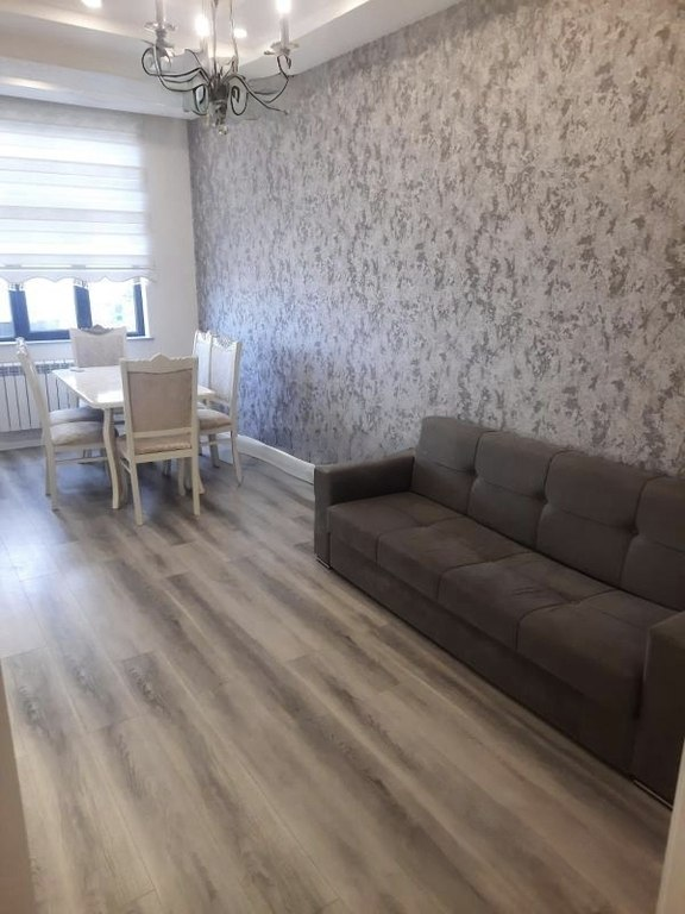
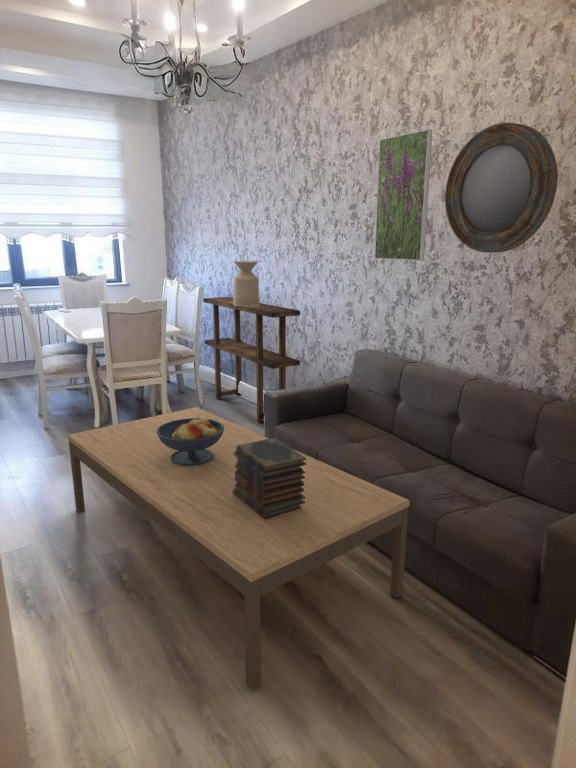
+ book stack [232,437,306,520]
+ console table [202,296,301,424]
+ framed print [374,128,433,262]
+ fruit bowl [156,416,224,466]
+ coffee table [67,406,411,691]
+ side table [232,260,261,306]
+ home mirror [444,122,559,254]
